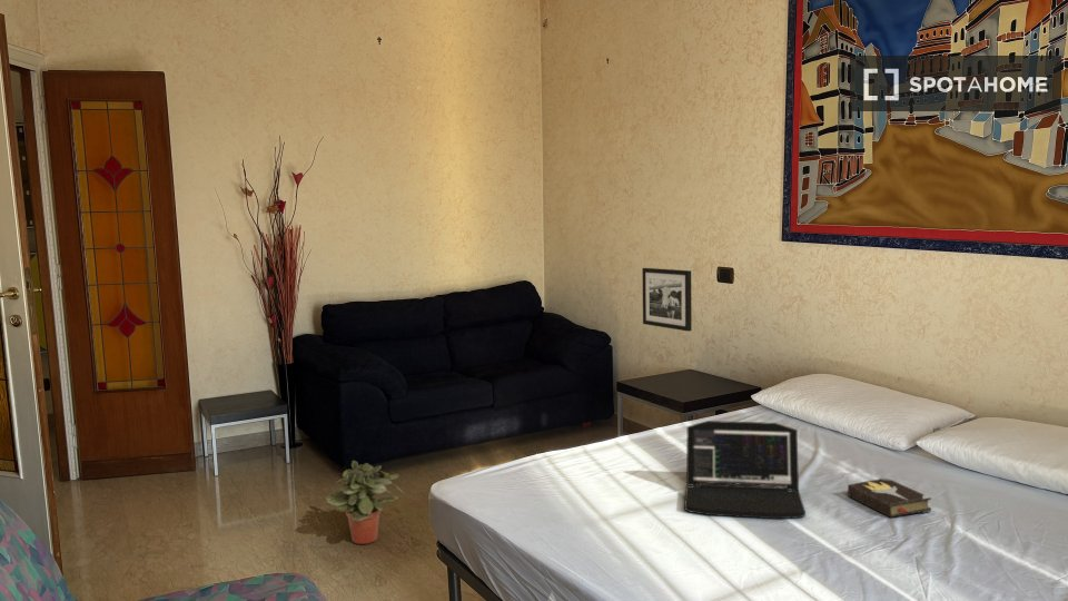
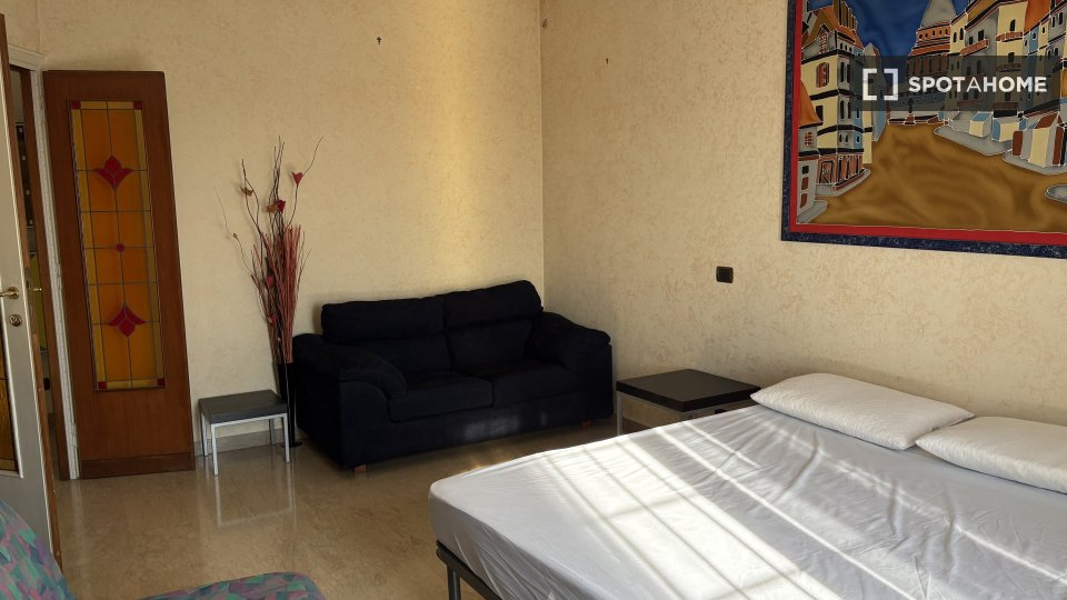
- laptop [683,420,807,520]
- hardback book [847,476,932,519]
- picture frame [641,267,693,332]
- potted plant [325,460,405,545]
